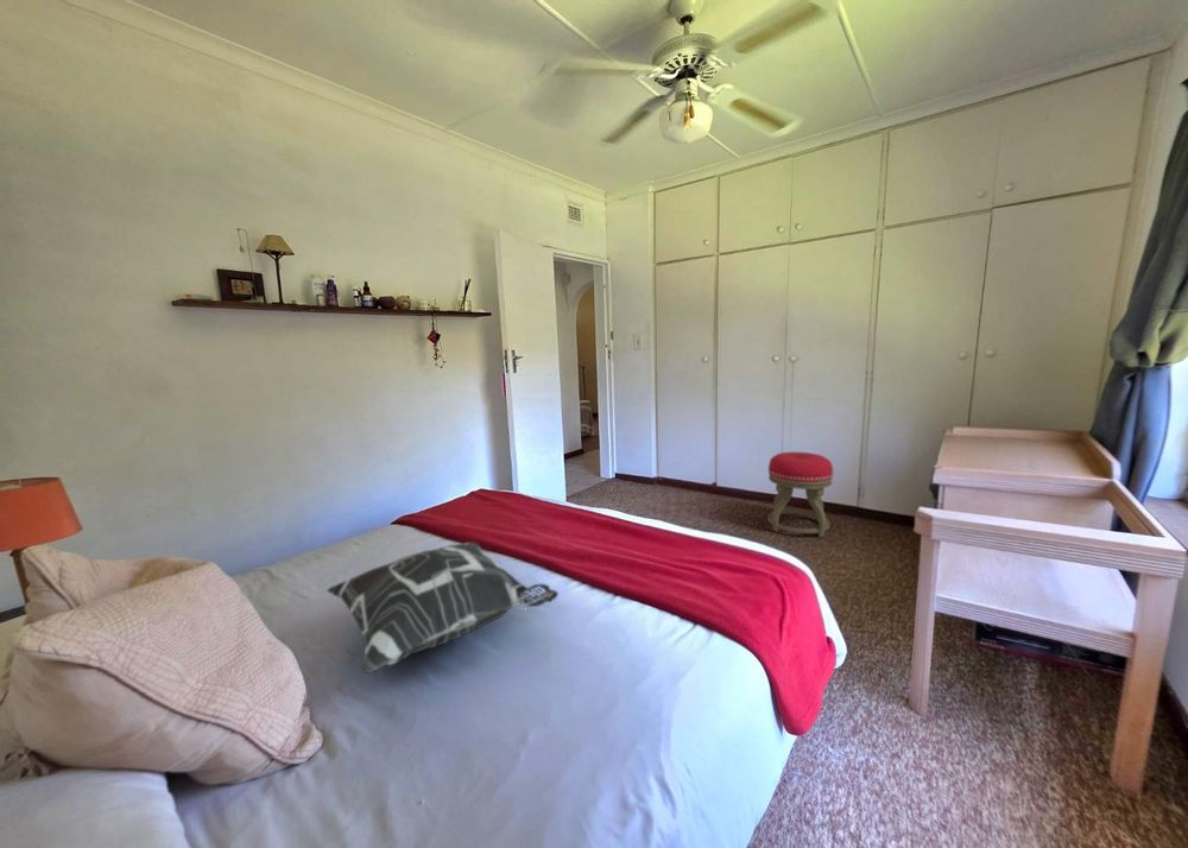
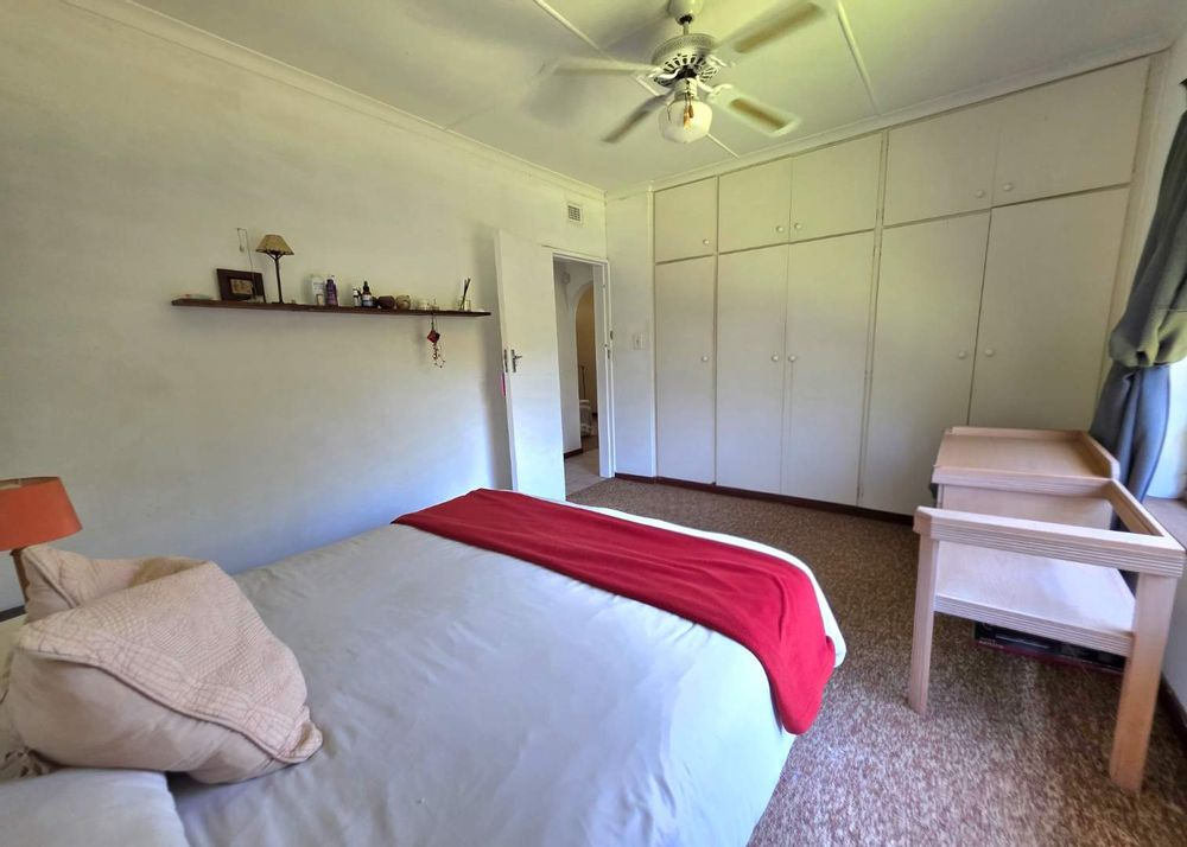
- stool [766,451,834,538]
- decorative pillow [326,540,560,675]
